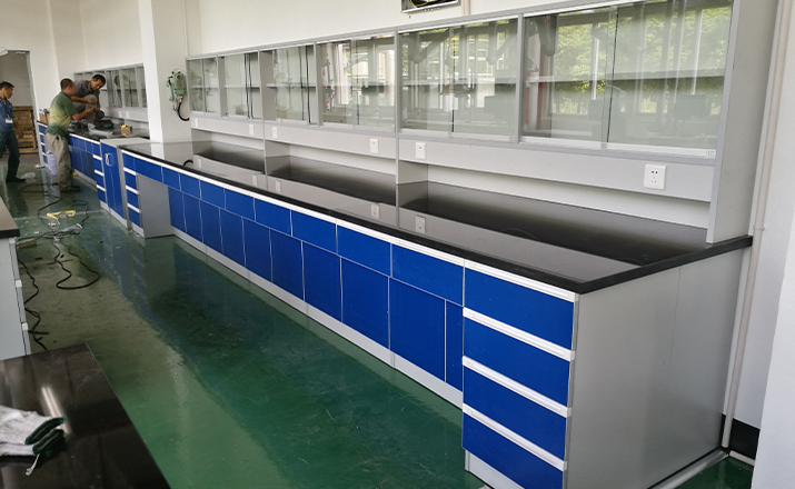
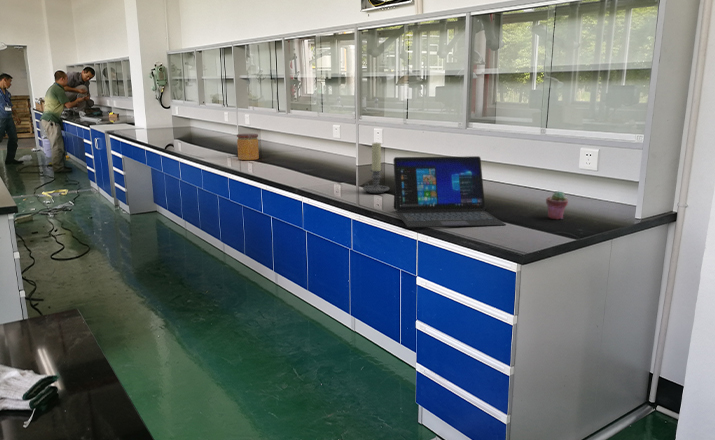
+ candle holder [362,141,390,194]
+ laptop [392,155,507,229]
+ potted succulent [545,190,569,220]
+ jar [236,133,260,161]
